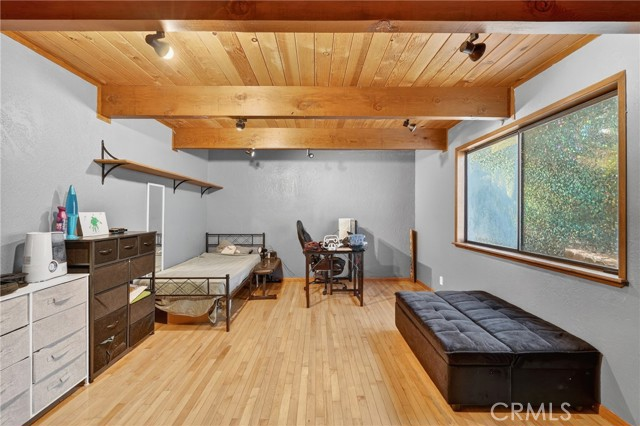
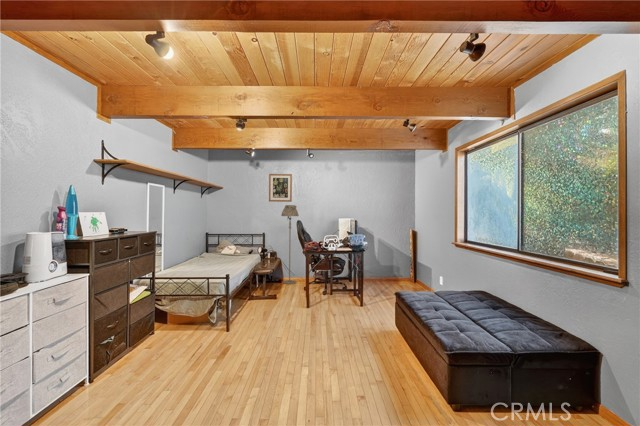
+ floor lamp [280,204,300,285]
+ wall art [268,173,293,203]
